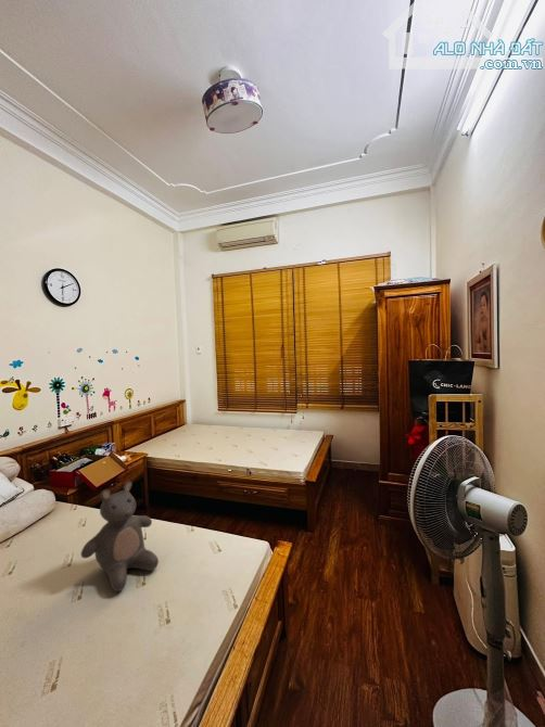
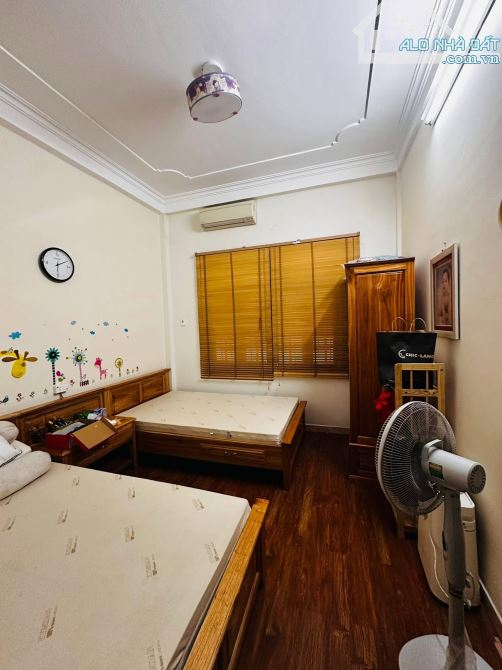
- teddy bear [80,481,160,592]
